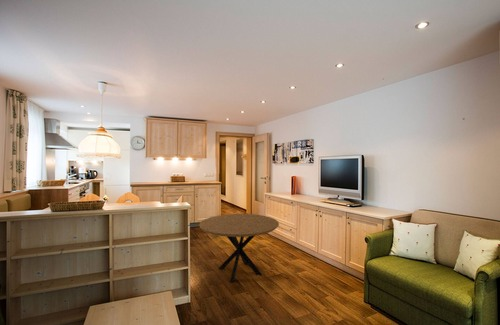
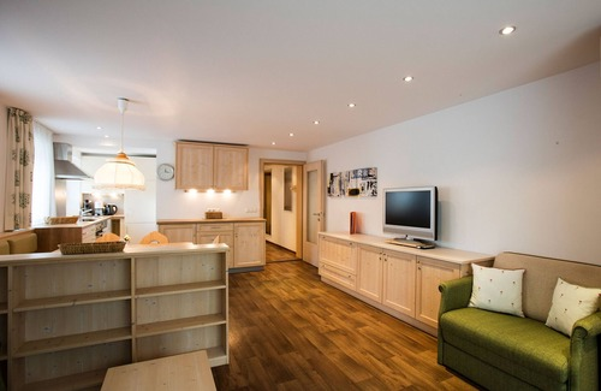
- dining table [198,213,280,284]
